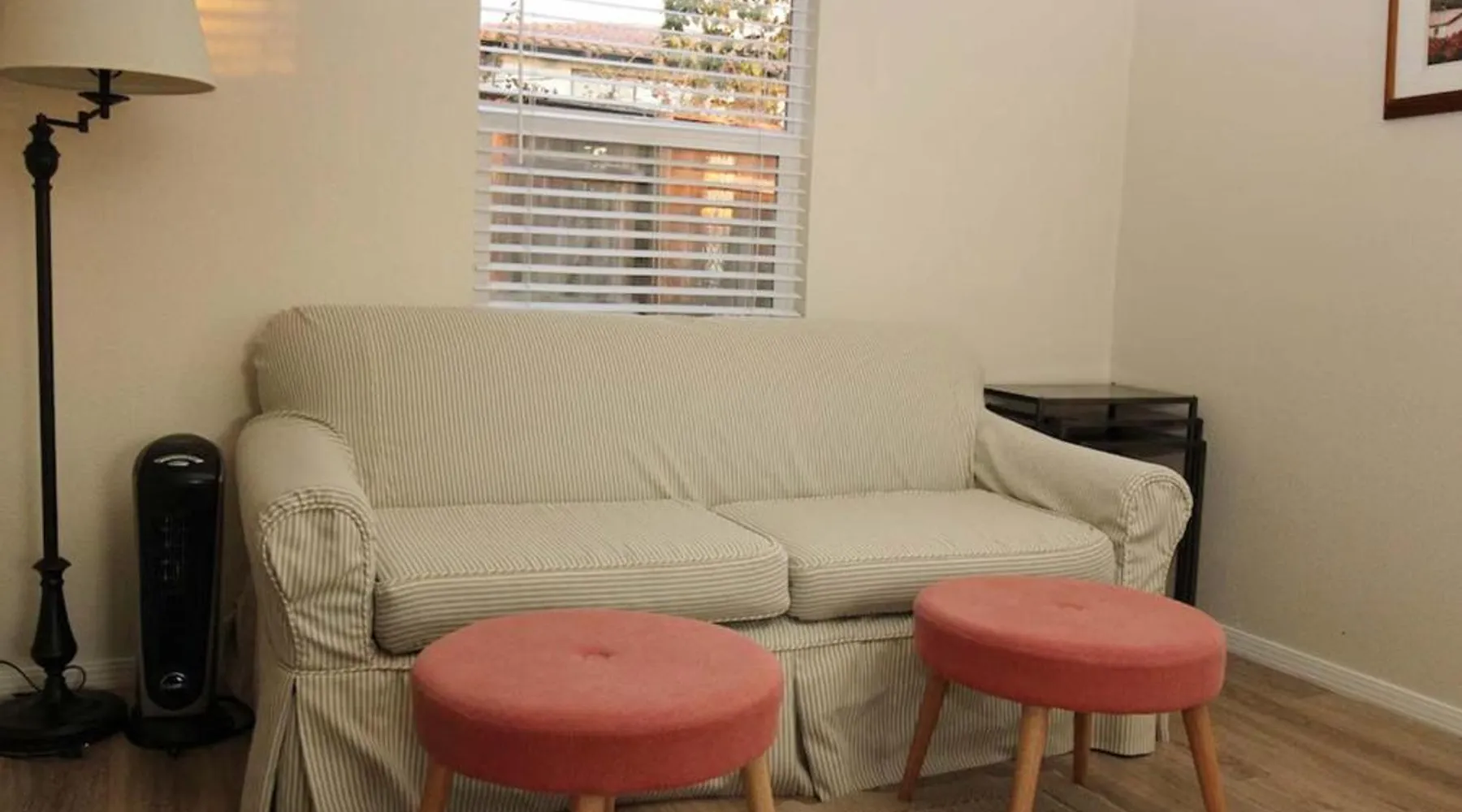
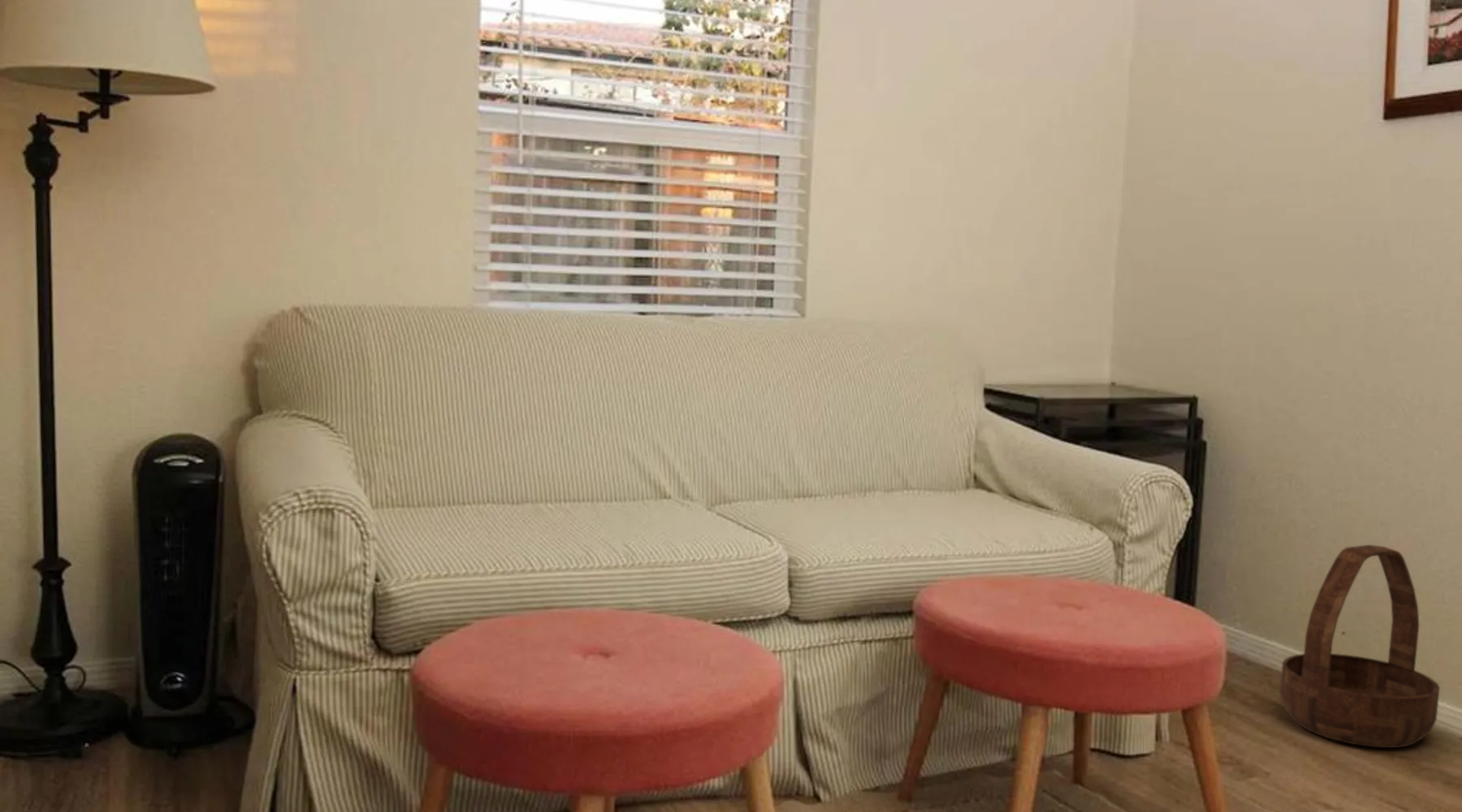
+ basket [1279,544,1441,749]
